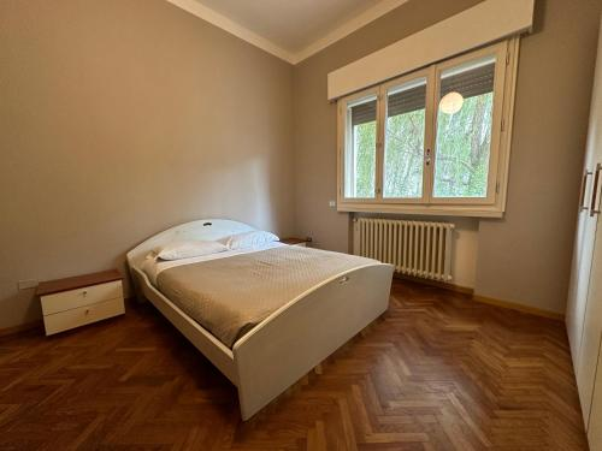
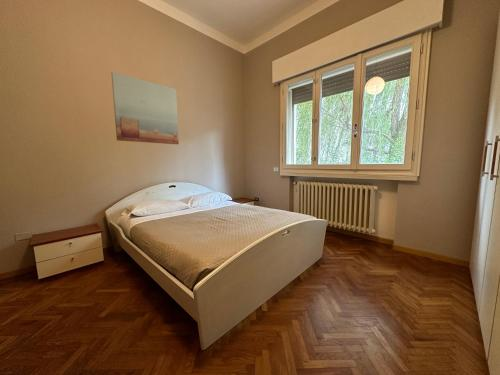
+ wall art [110,71,180,145]
